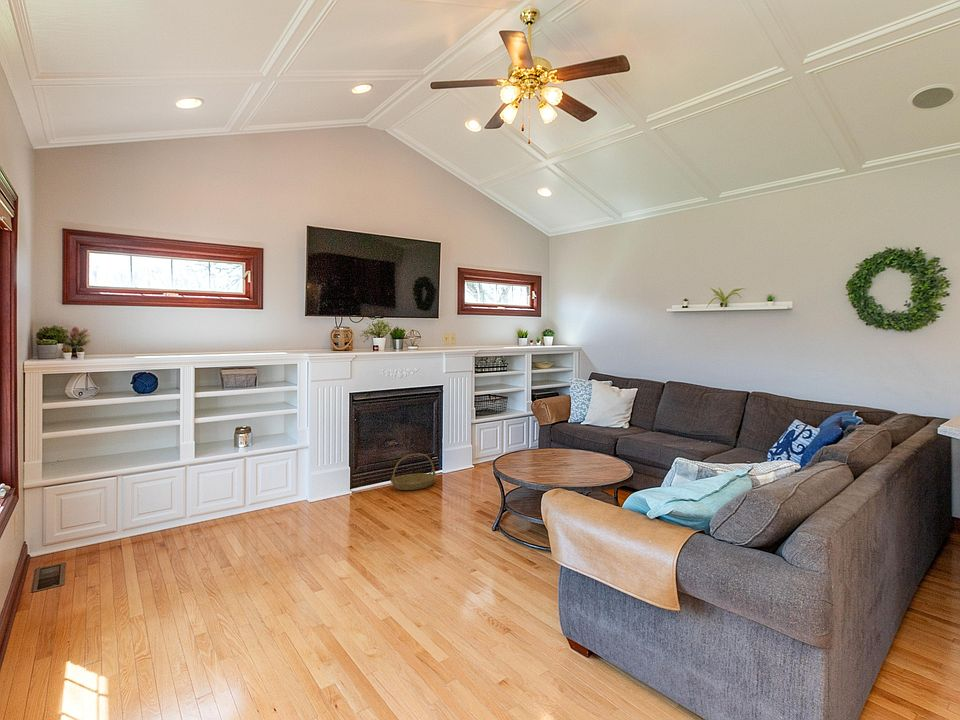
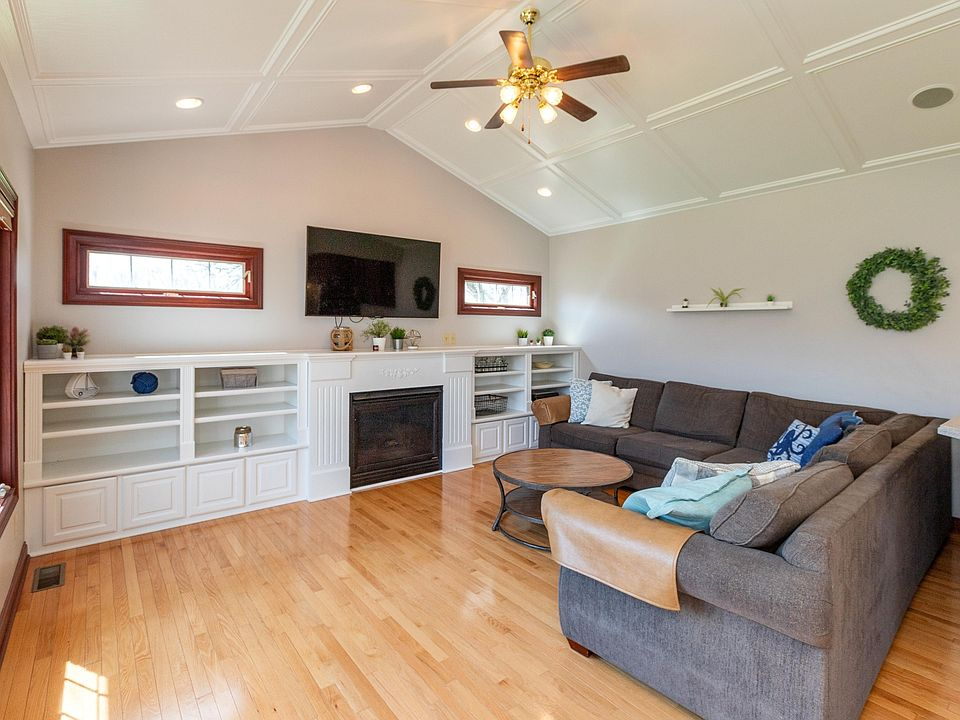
- basket [390,452,438,491]
